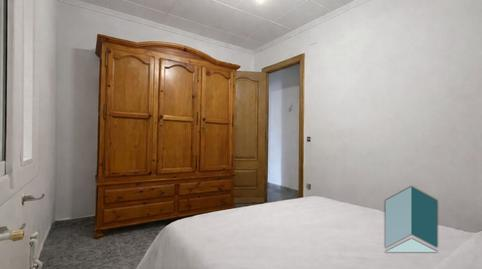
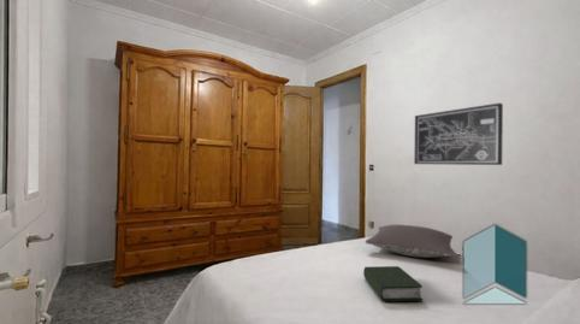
+ pillow [365,224,458,259]
+ wall art [413,102,504,166]
+ book [362,265,424,302]
